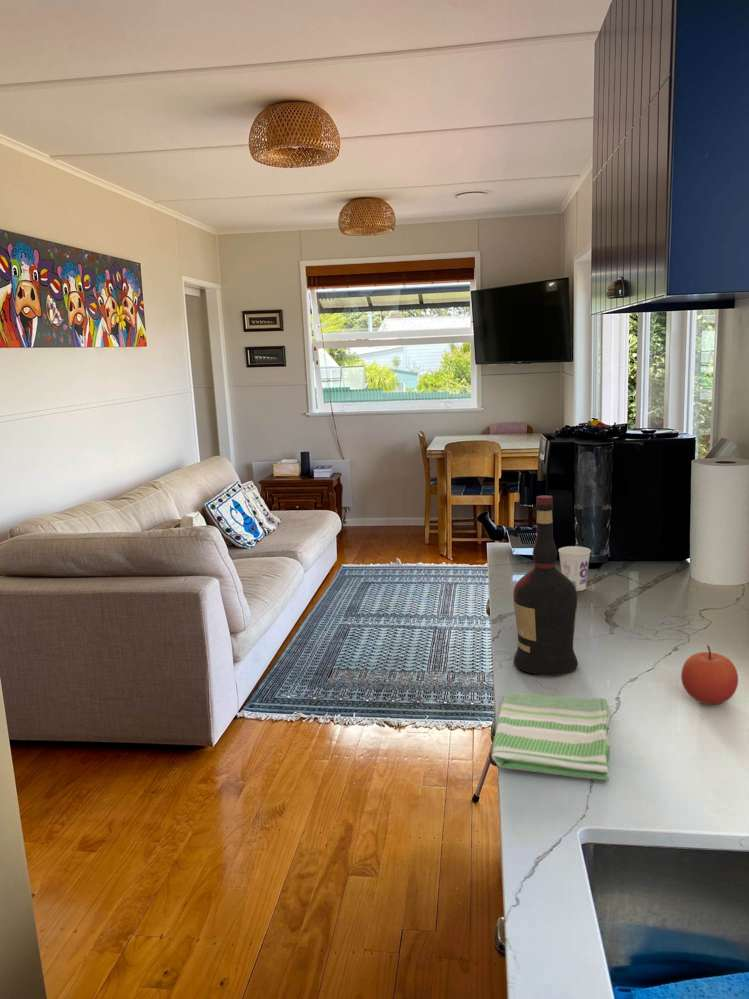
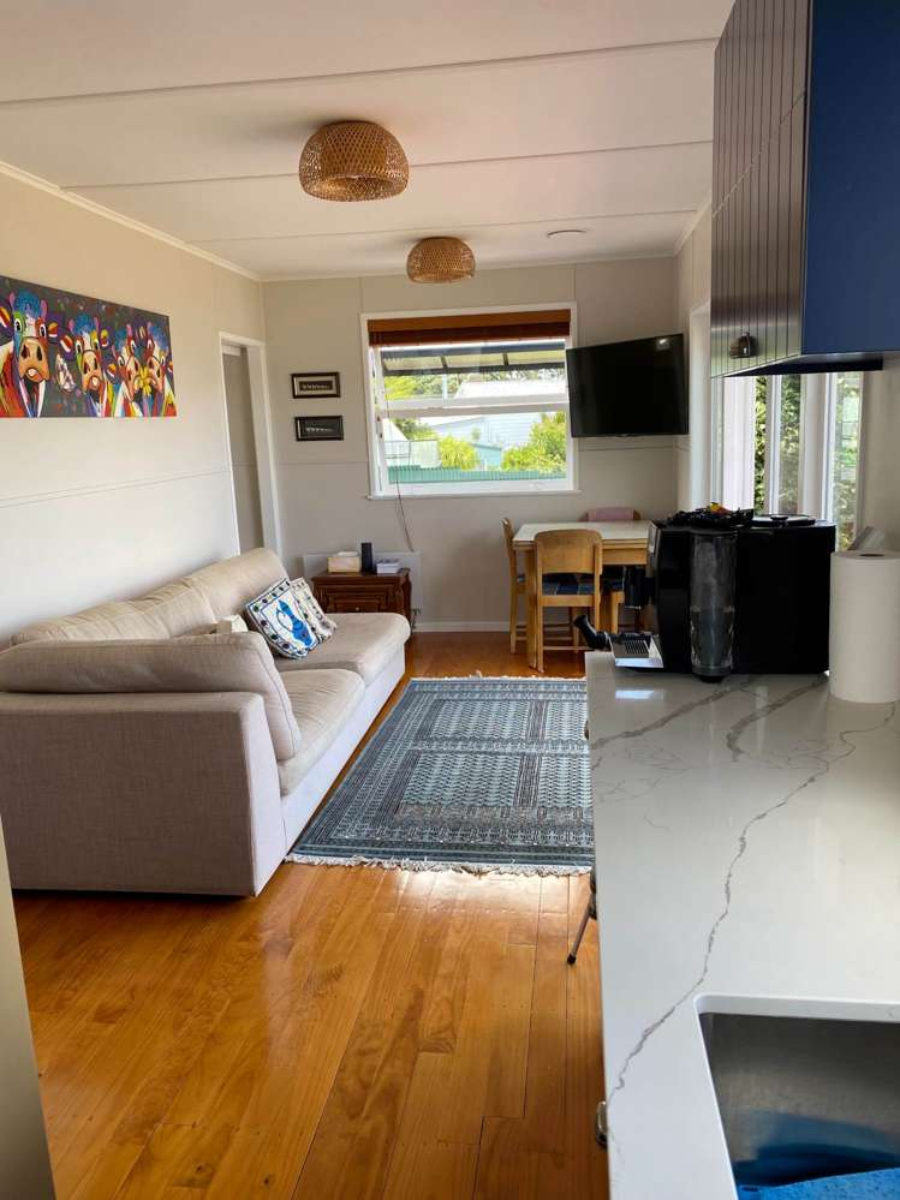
- dish towel [491,692,611,781]
- apple [680,644,739,705]
- liquor [512,494,579,676]
- cup [557,545,592,592]
